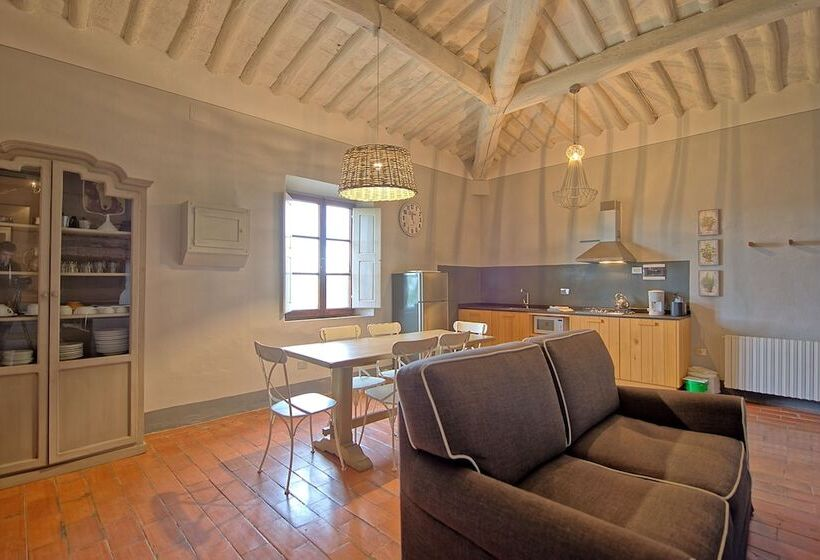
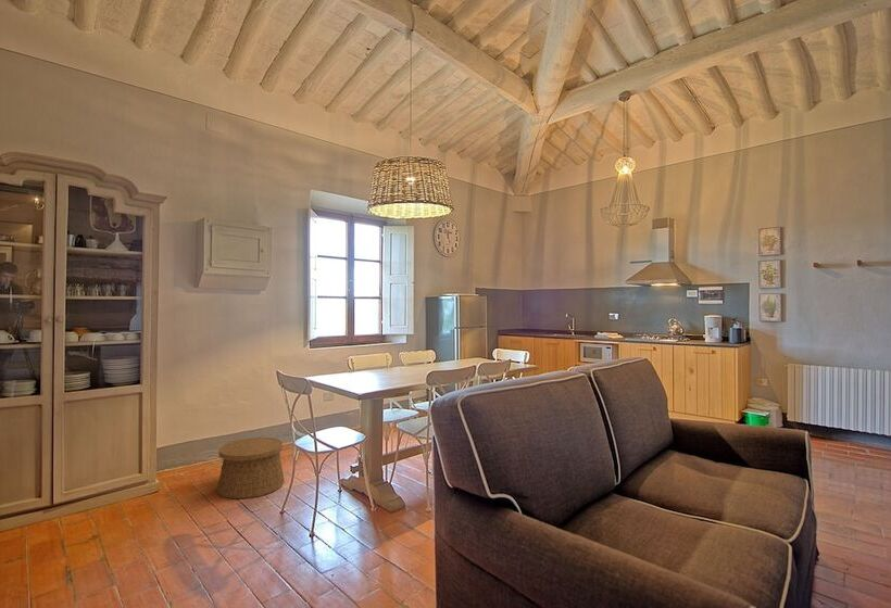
+ basket [216,436,285,499]
